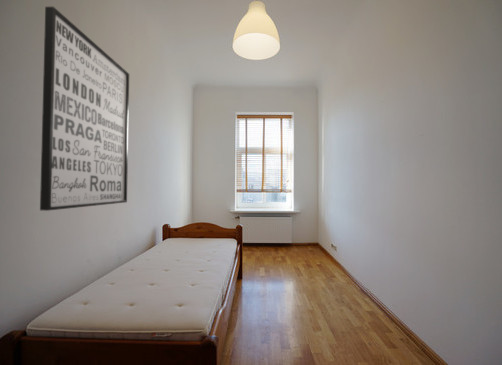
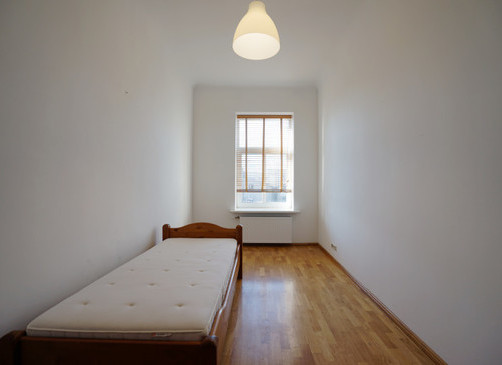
- wall art [39,6,130,212]
